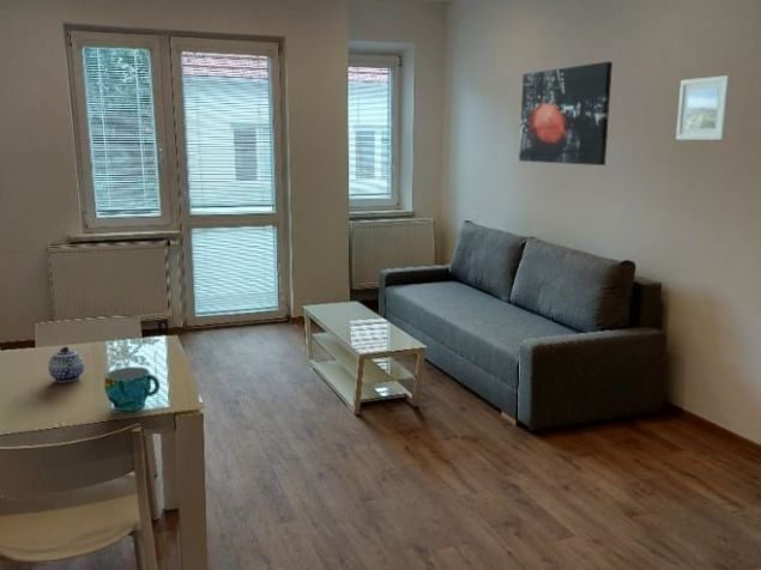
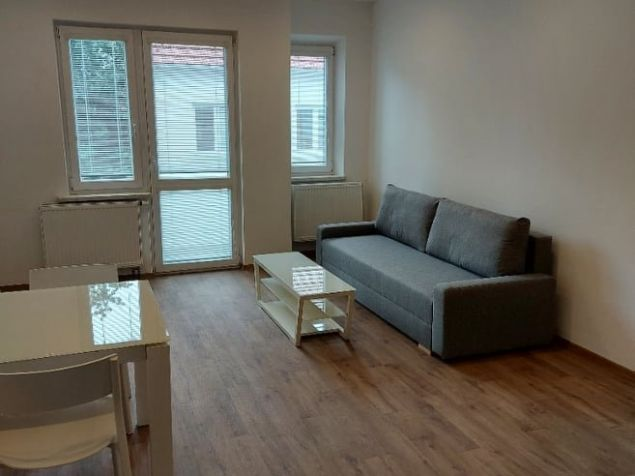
- cup [103,365,161,412]
- teapot [47,346,85,383]
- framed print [675,74,732,141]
- wall art [518,61,614,166]
